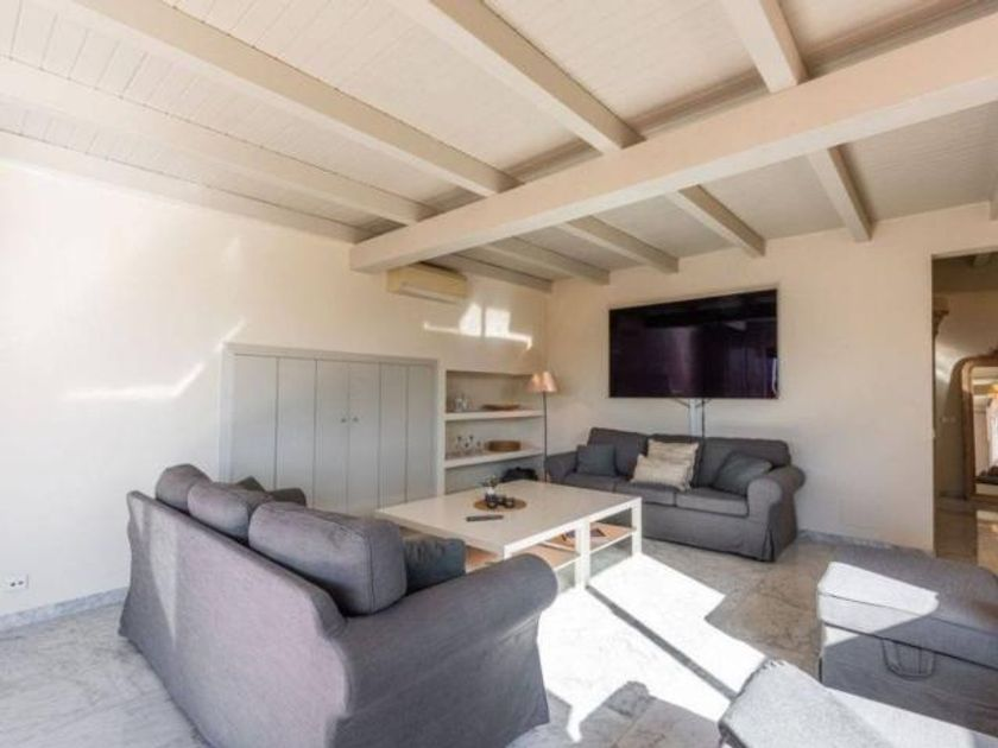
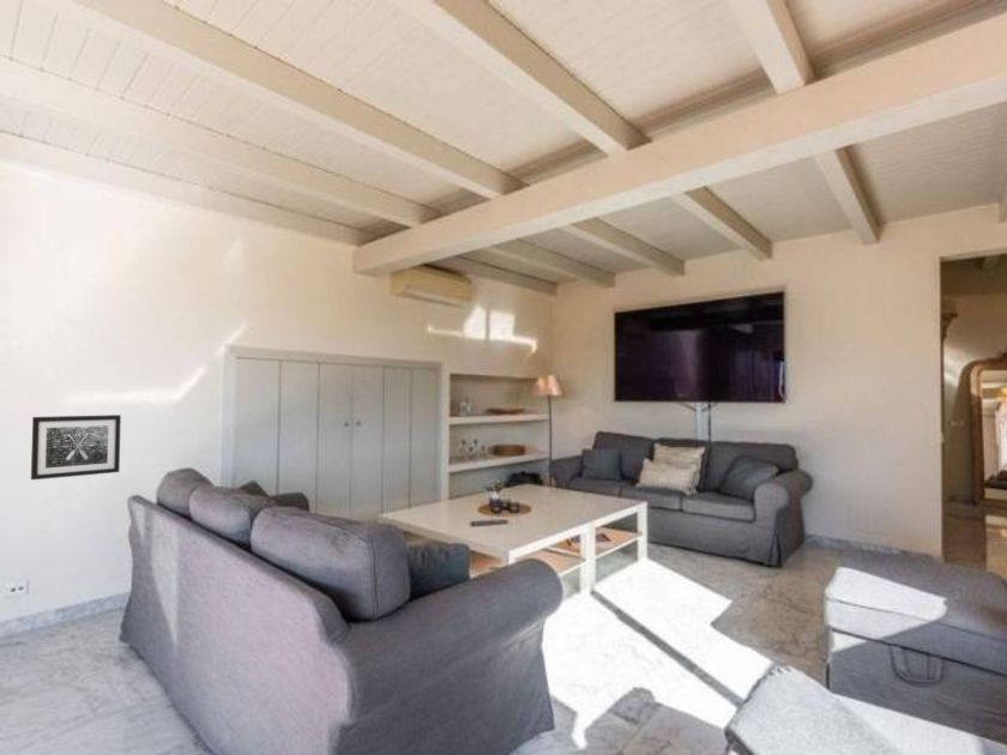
+ wall art [30,413,122,481]
